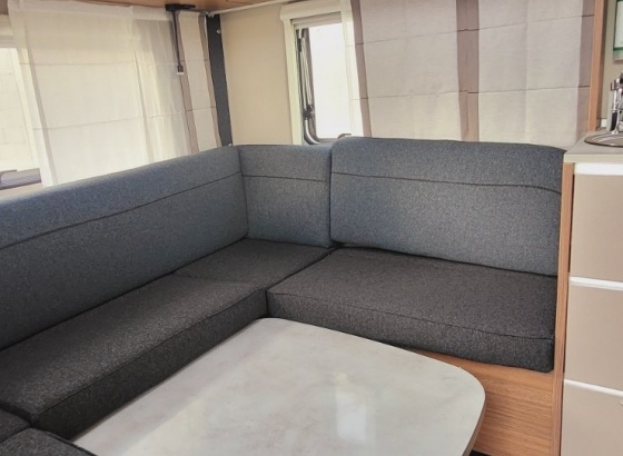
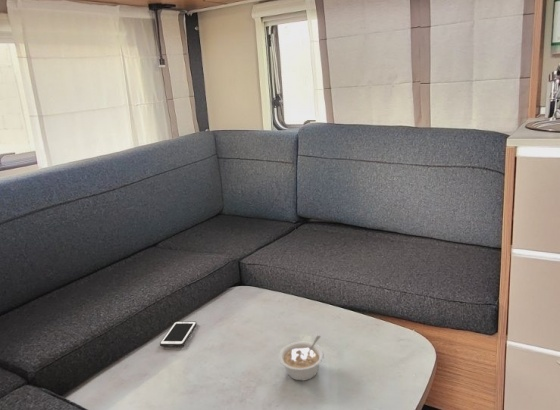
+ legume [278,335,325,381]
+ cell phone [159,320,198,347]
